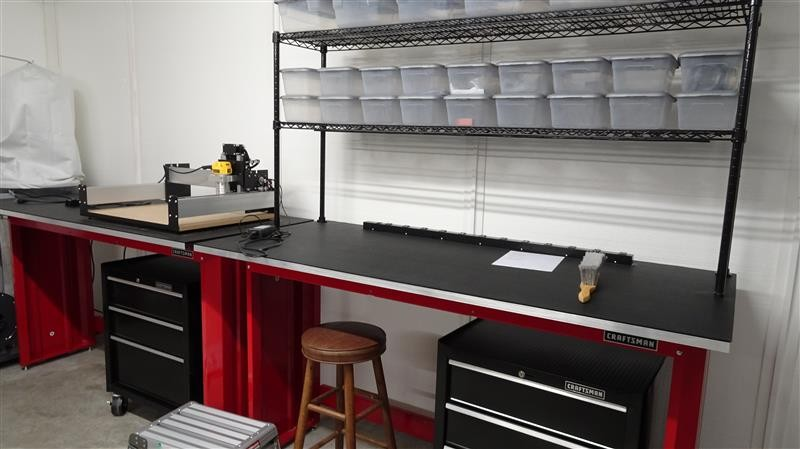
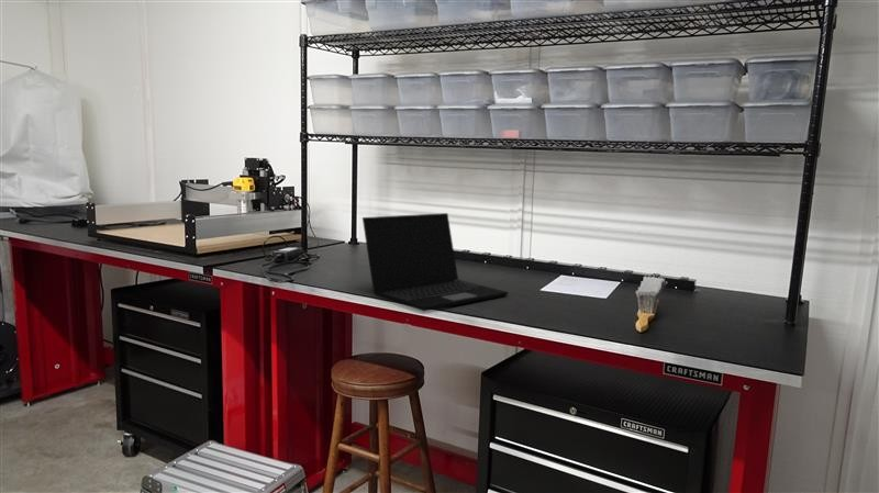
+ laptop [361,212,509,312]
